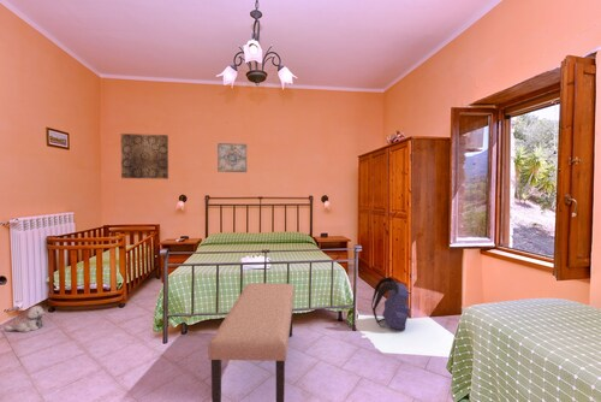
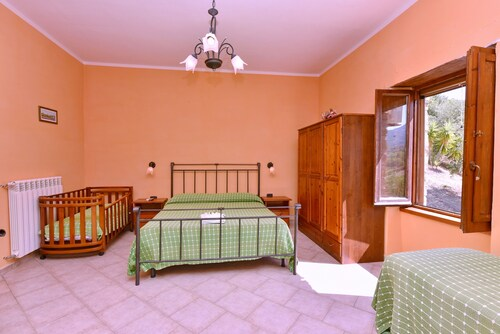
- plush toy [4,305,46,333]
- wall art [216,142,248,173]
- backpack [370,276,411,332]
- wall art [120,132,169,181]
- bench [207,282,296,402]
